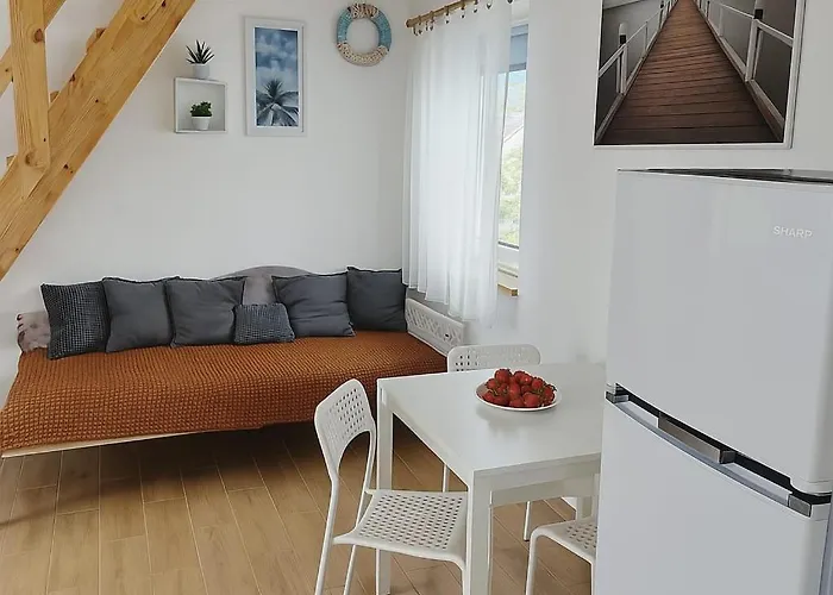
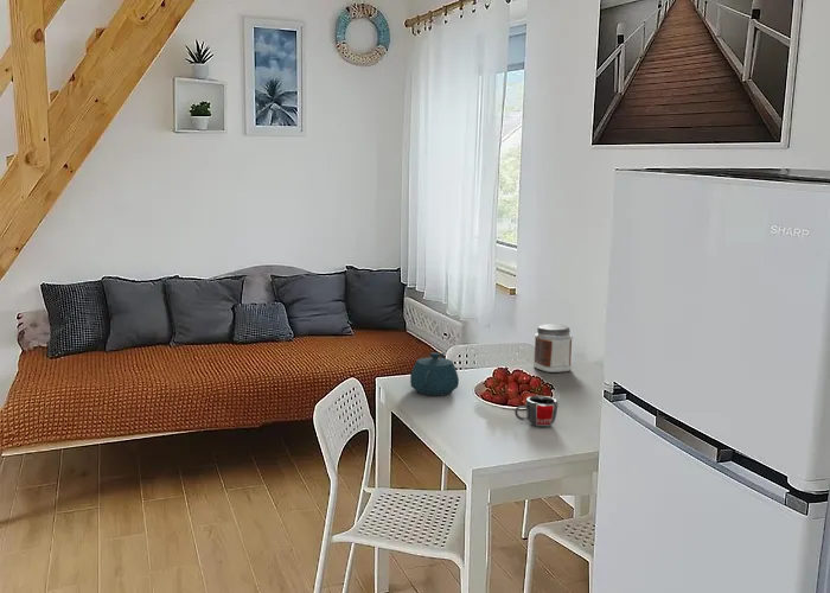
+ teapot [409,351,460,396]
+ mug [513,395,560,428]
+ jar [532,324,574,374]
